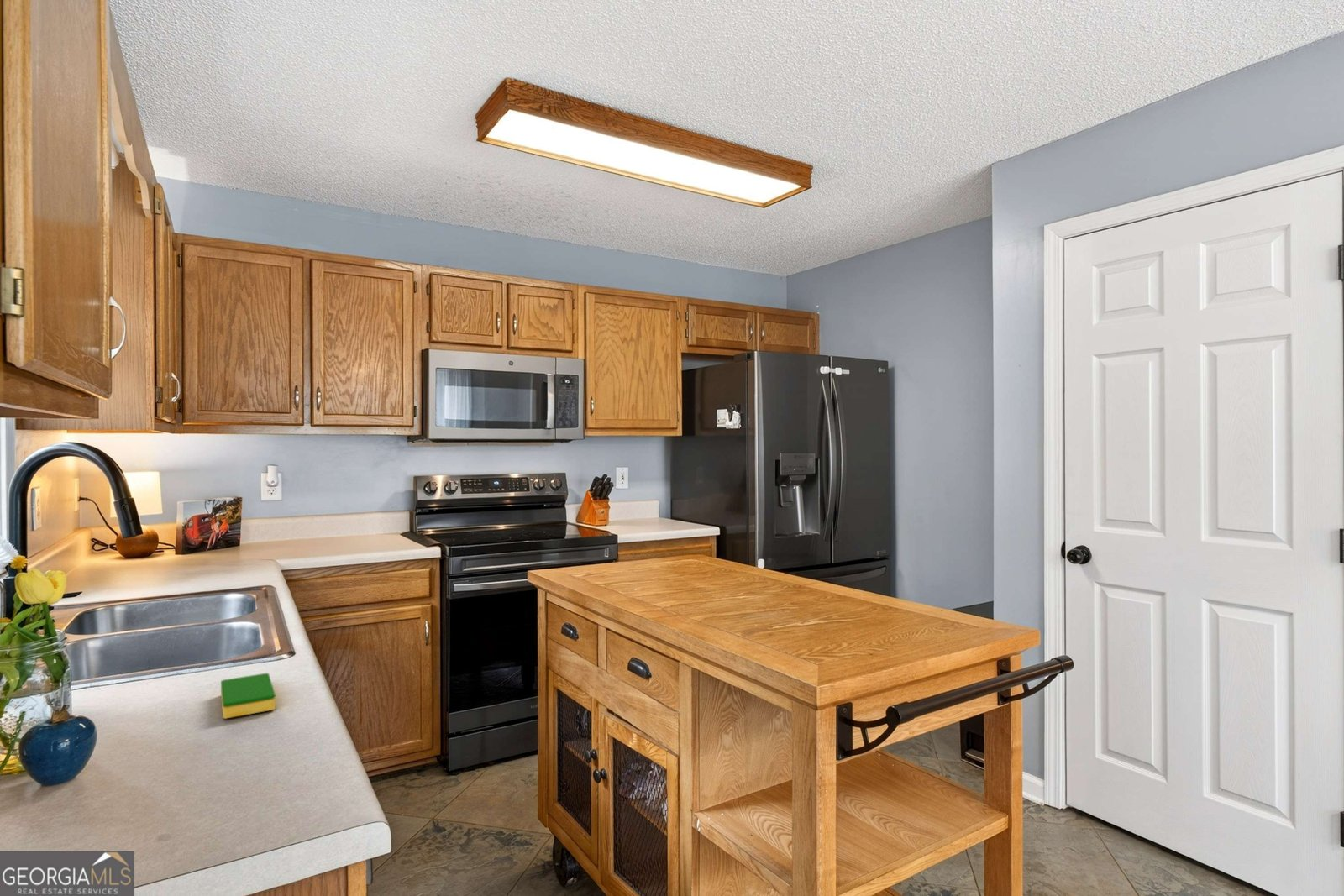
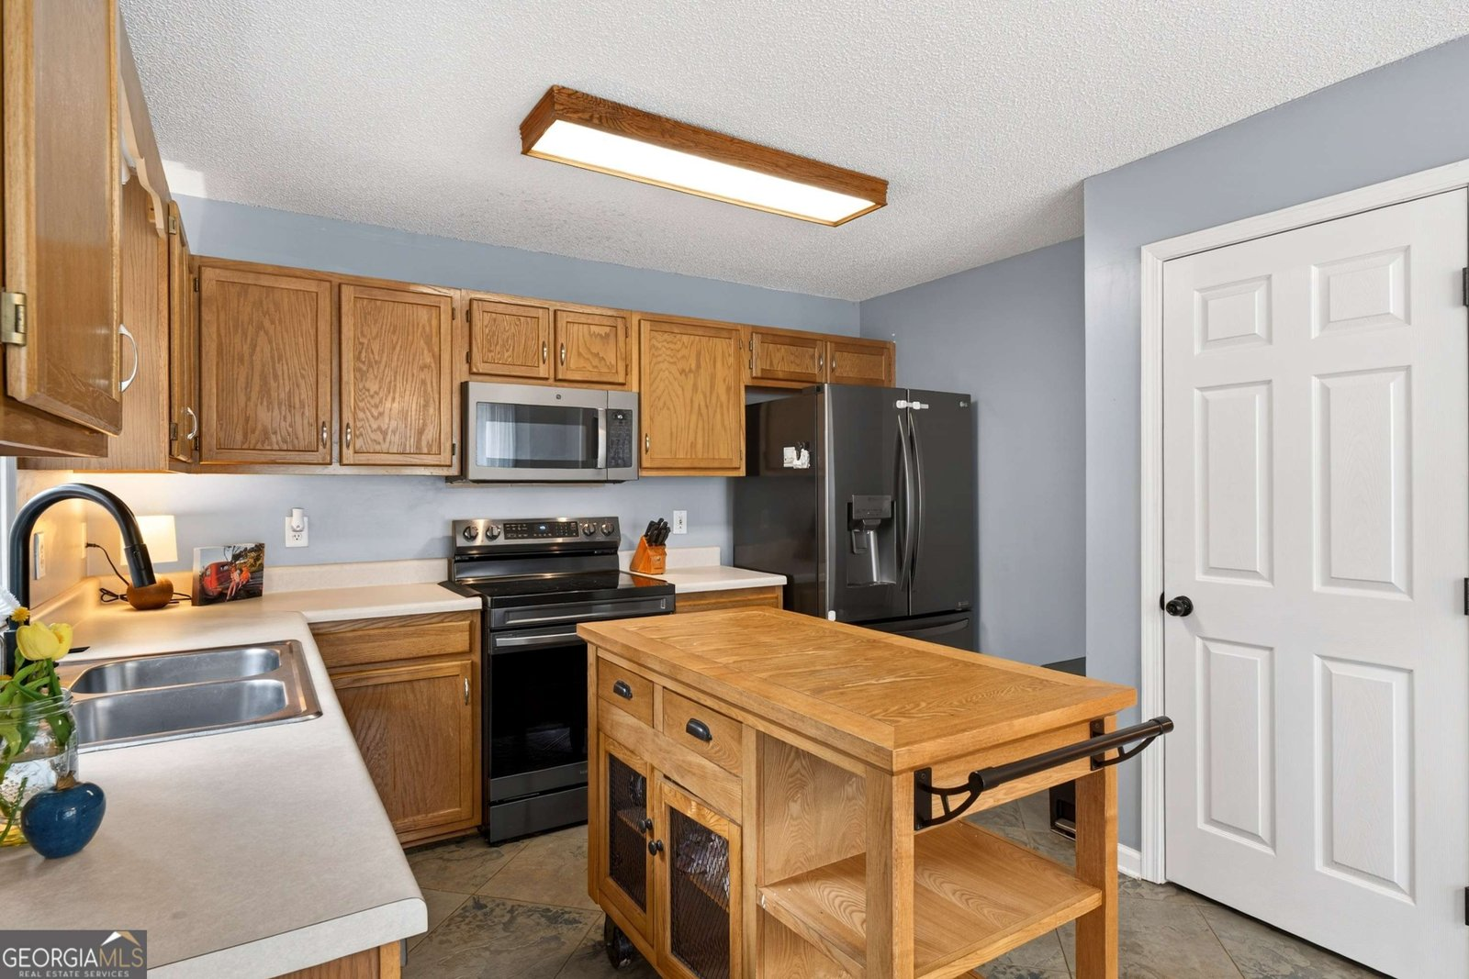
- dish sponge [220,673,276,720]
